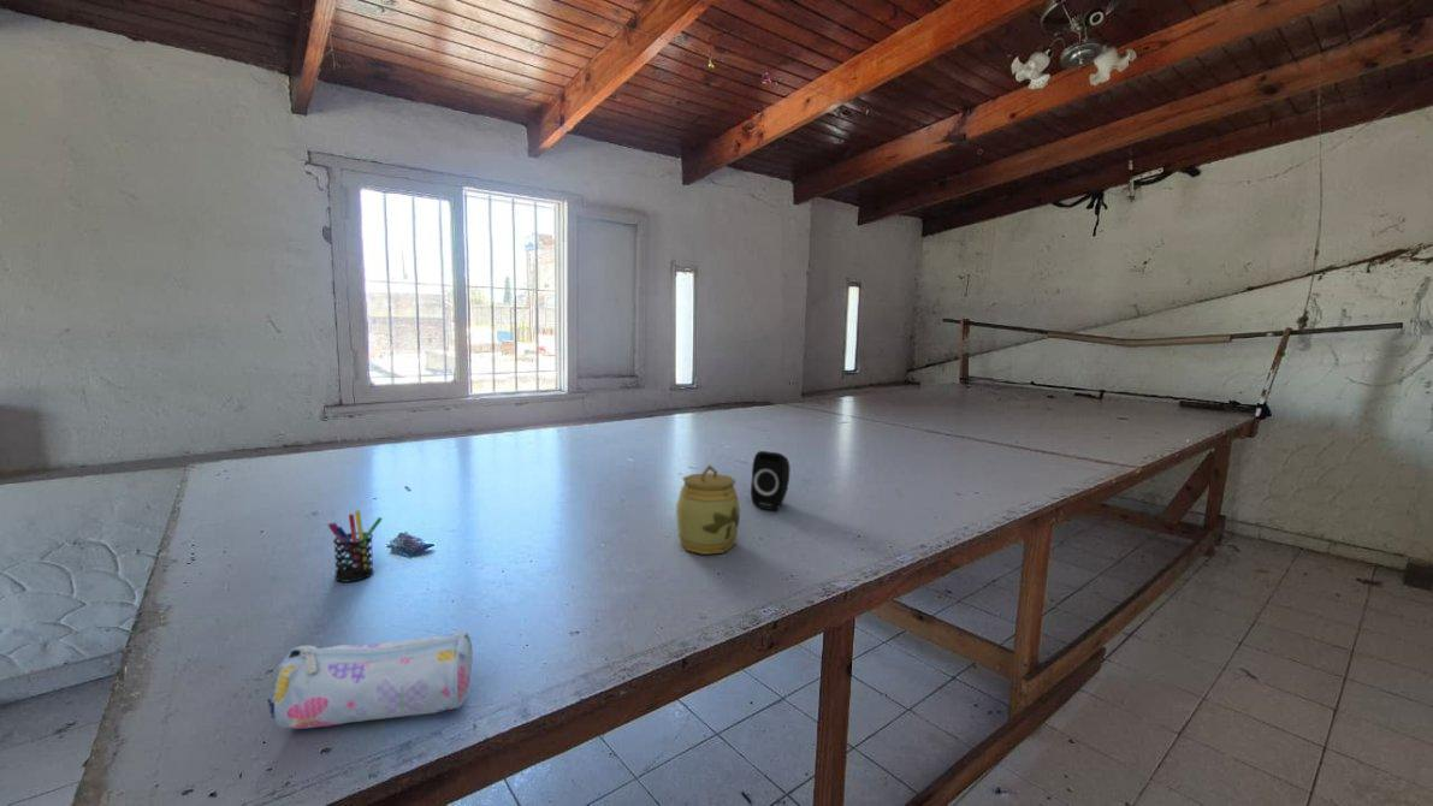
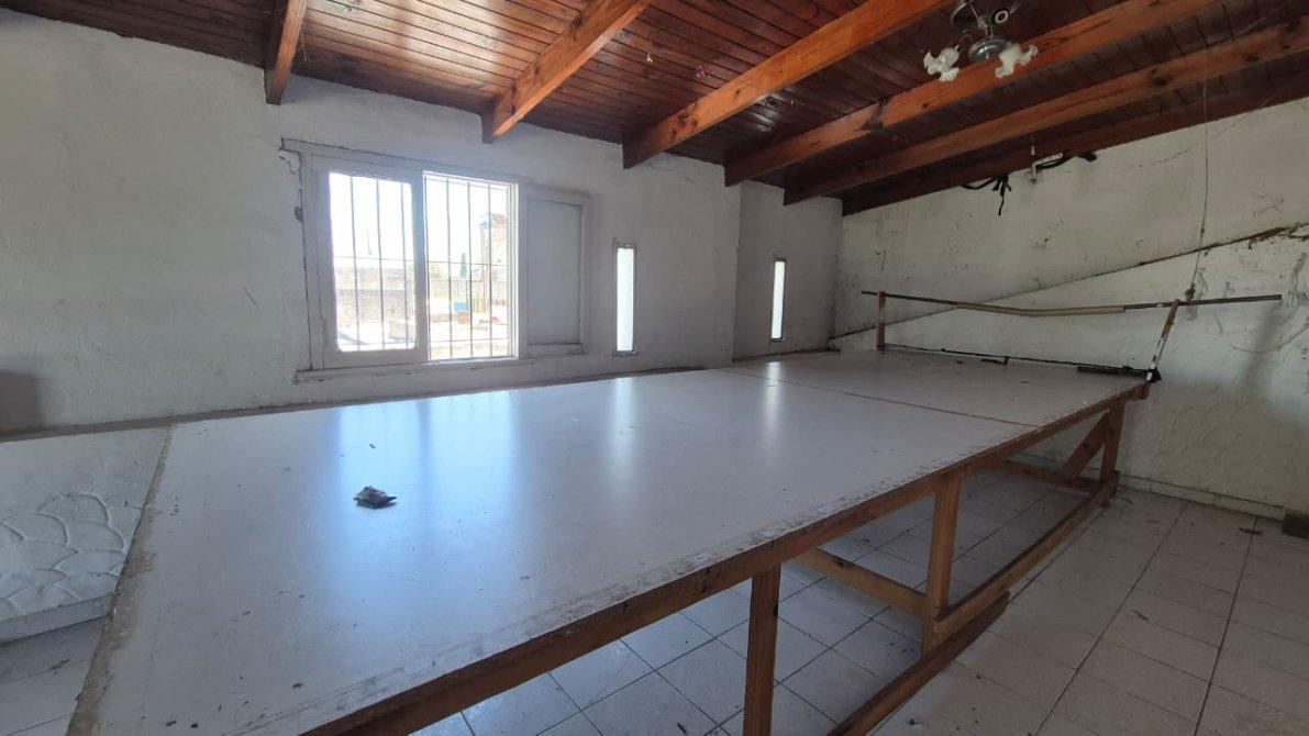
- jar [675,464,741,556]
- pen holder [327,509,384,582]
- pencil case [267,632,474,730]
- speaker [750,450,790,511]
